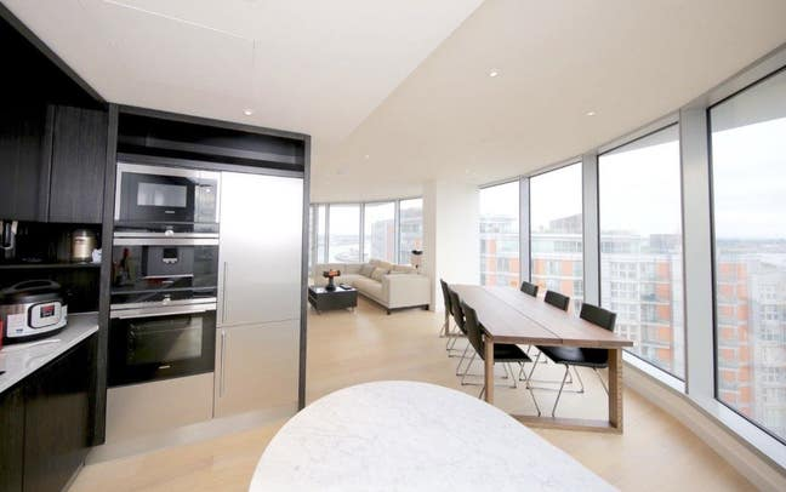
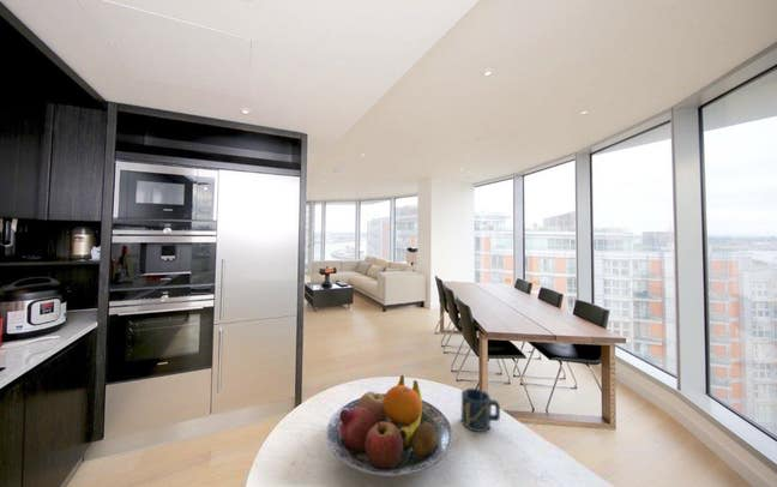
+ fruit bowl [325,374,453,477]
+ cup [460,387,501,433]
